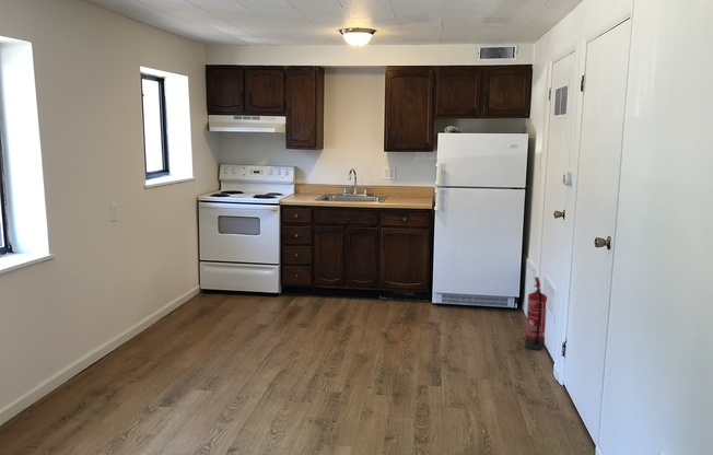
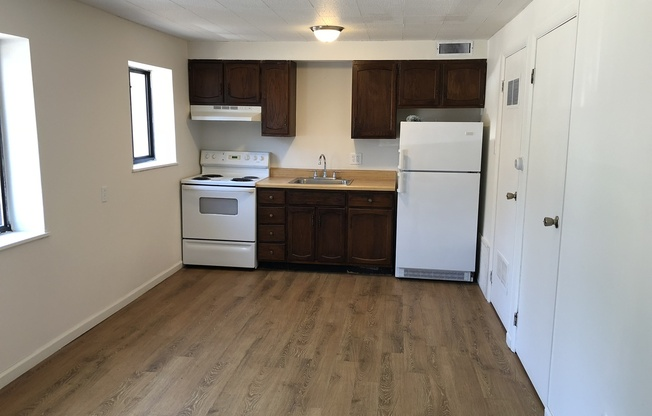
- fire extinguisher [524,276,548,351]
